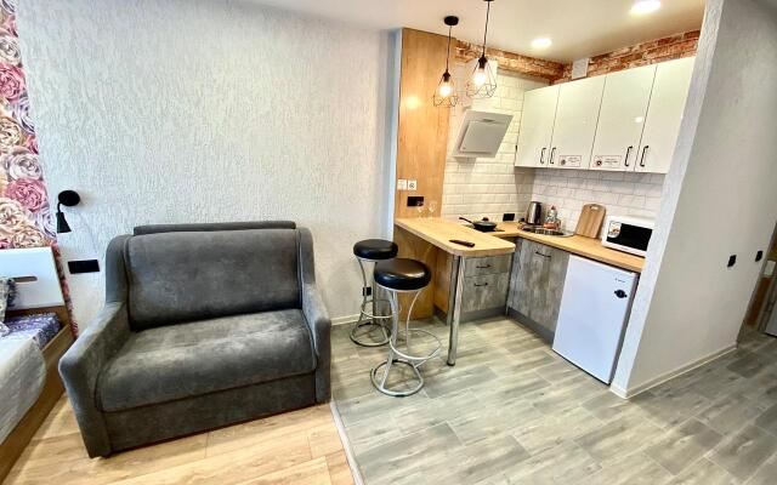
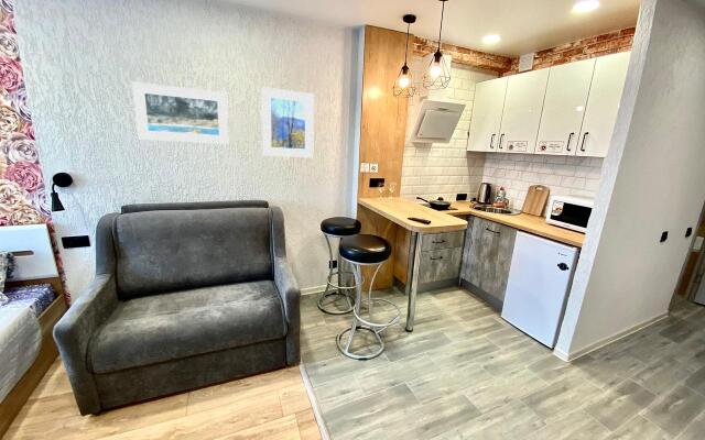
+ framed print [260,86,315,158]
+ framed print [131,80,230,145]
